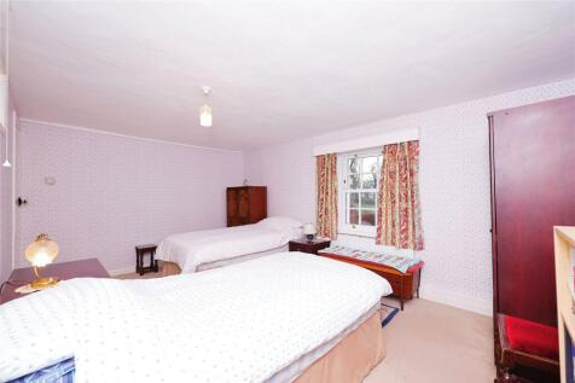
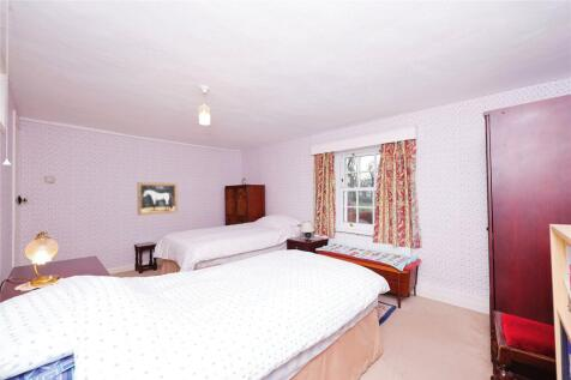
+ wall art [136,181,179,217]
